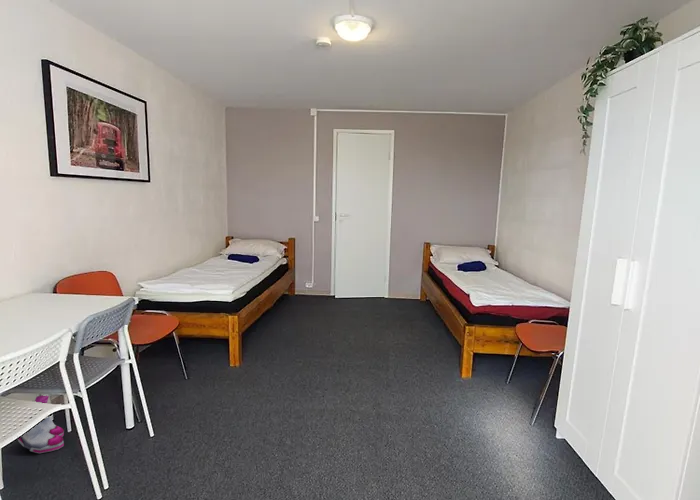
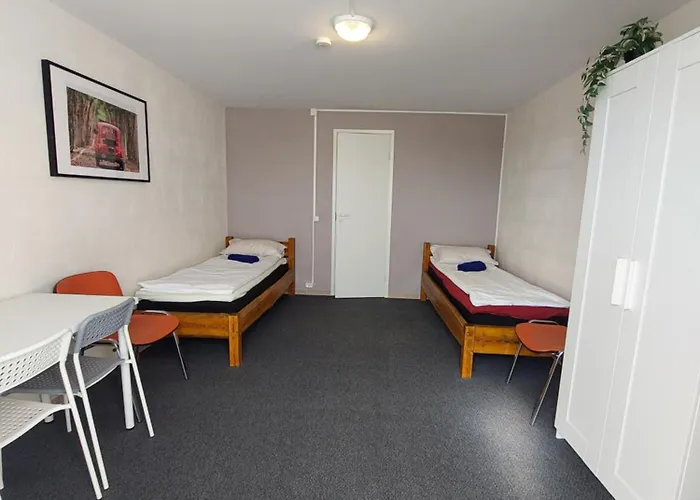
- boots [17,394,65,454]
